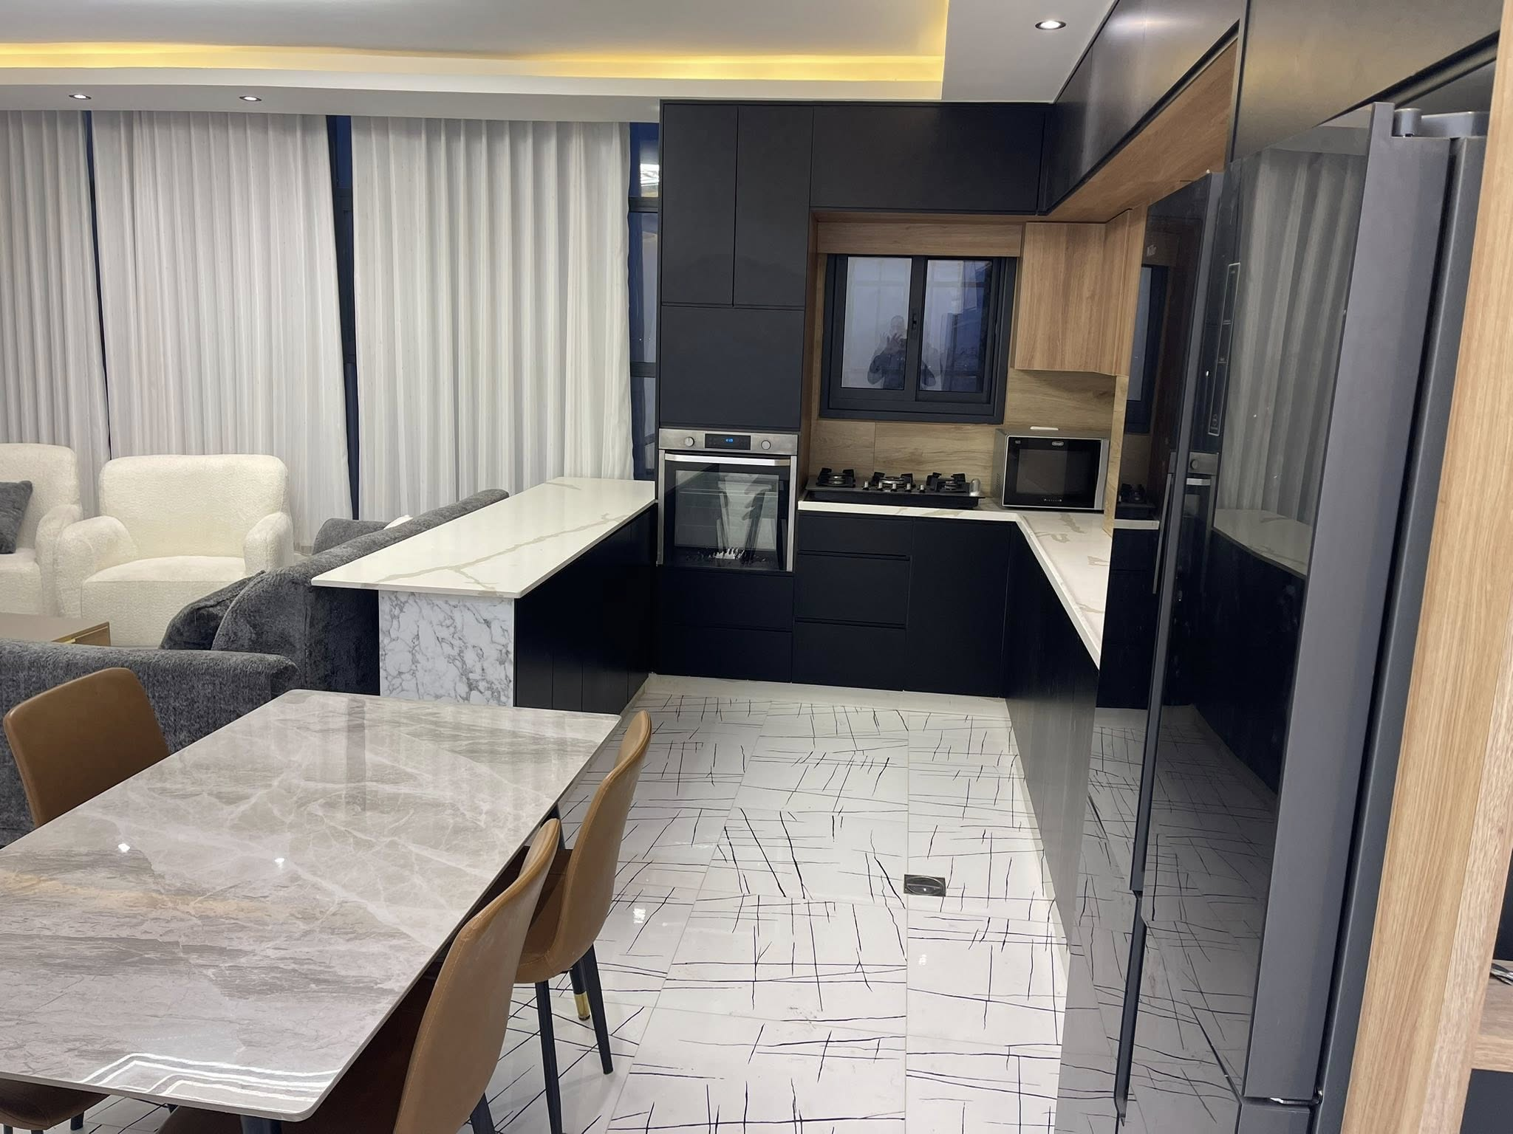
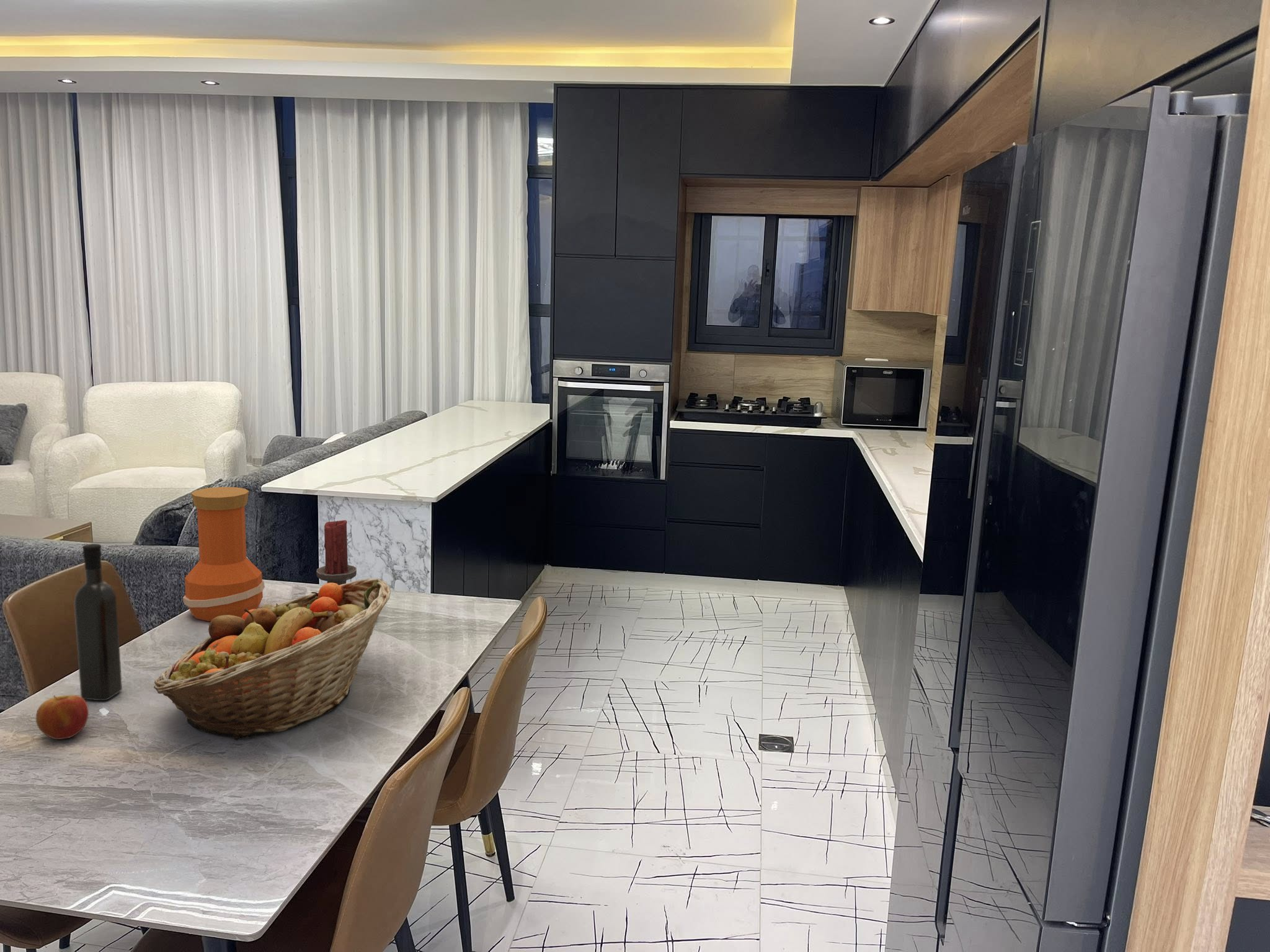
+ fruit basket [153,578,391,741]
+ wine bottle [73,543,123,701]
+ vase [182,487,265,622]
+ candle holder [316,519,357,585]
+ apple [35,694,89,740]
